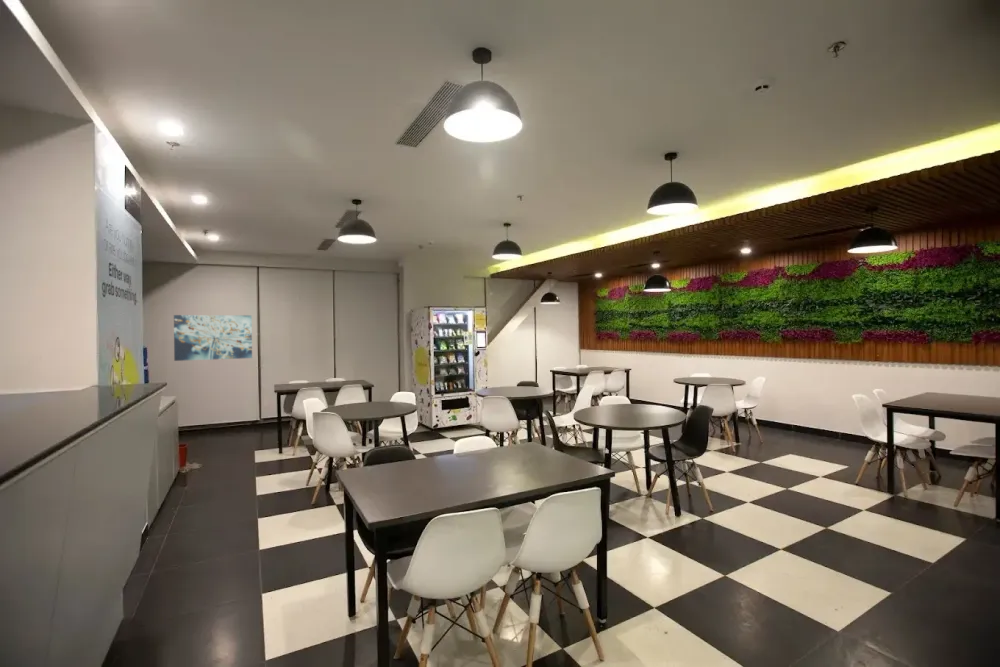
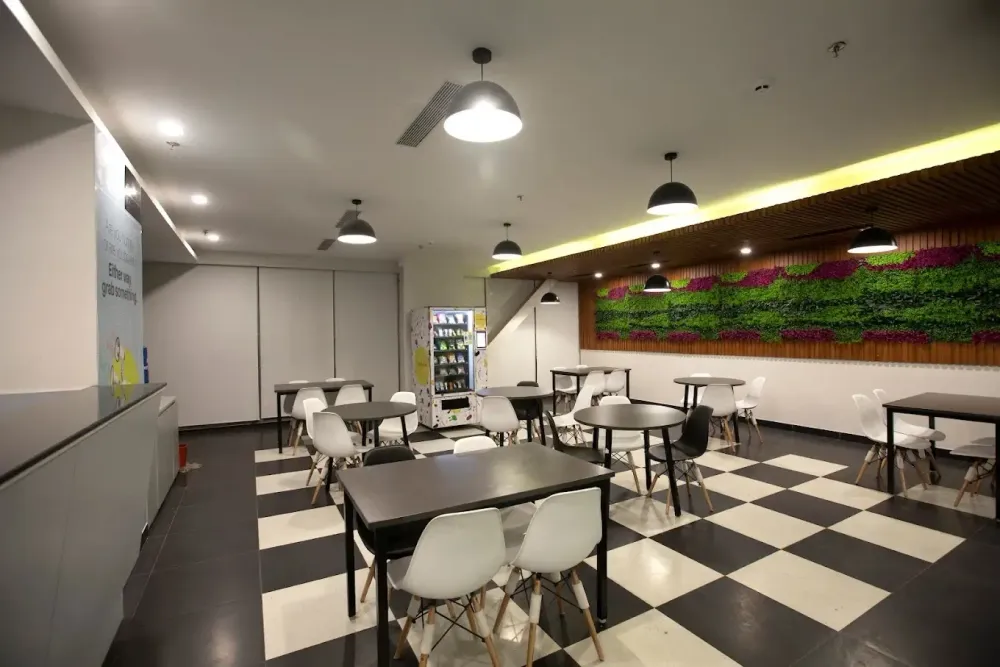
- wall art [173,314,253,362]
